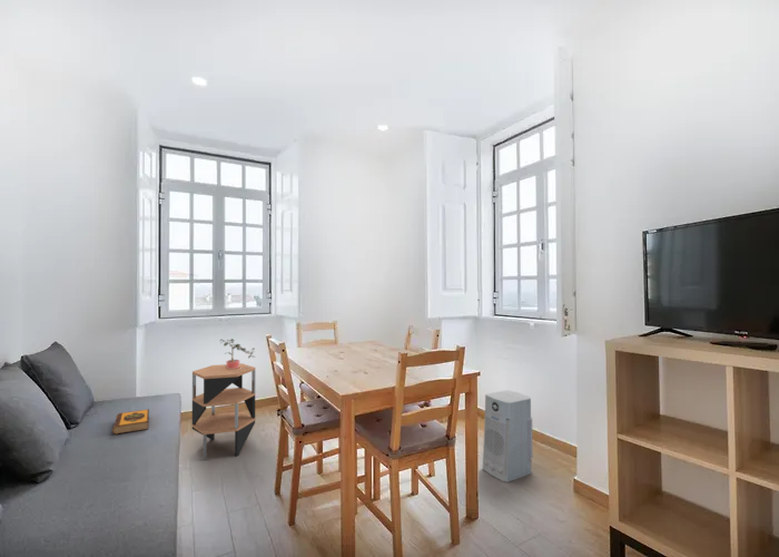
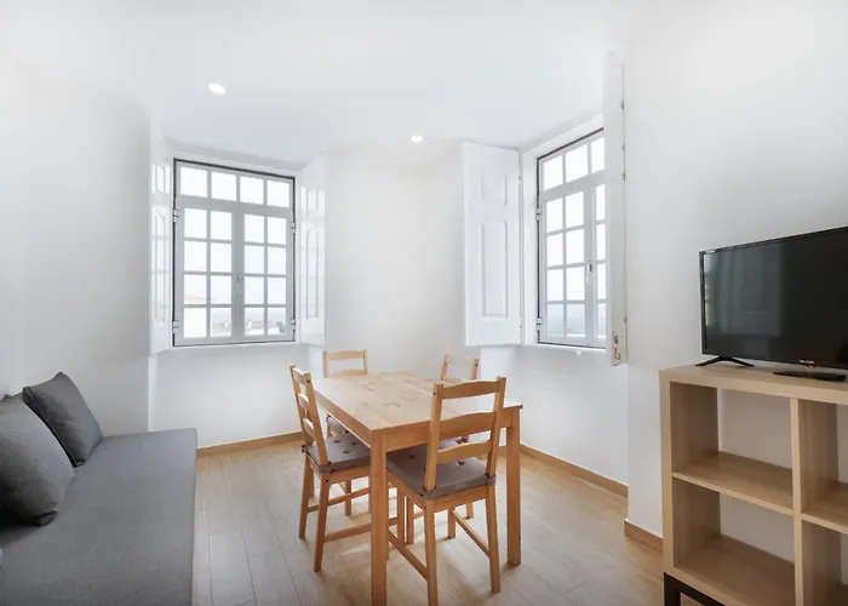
- hardback book [111,408,150,436]
- potted plant [219,338,255,369]
- air purifier [482,389,534,483]
- side table [191,362,256,461]
